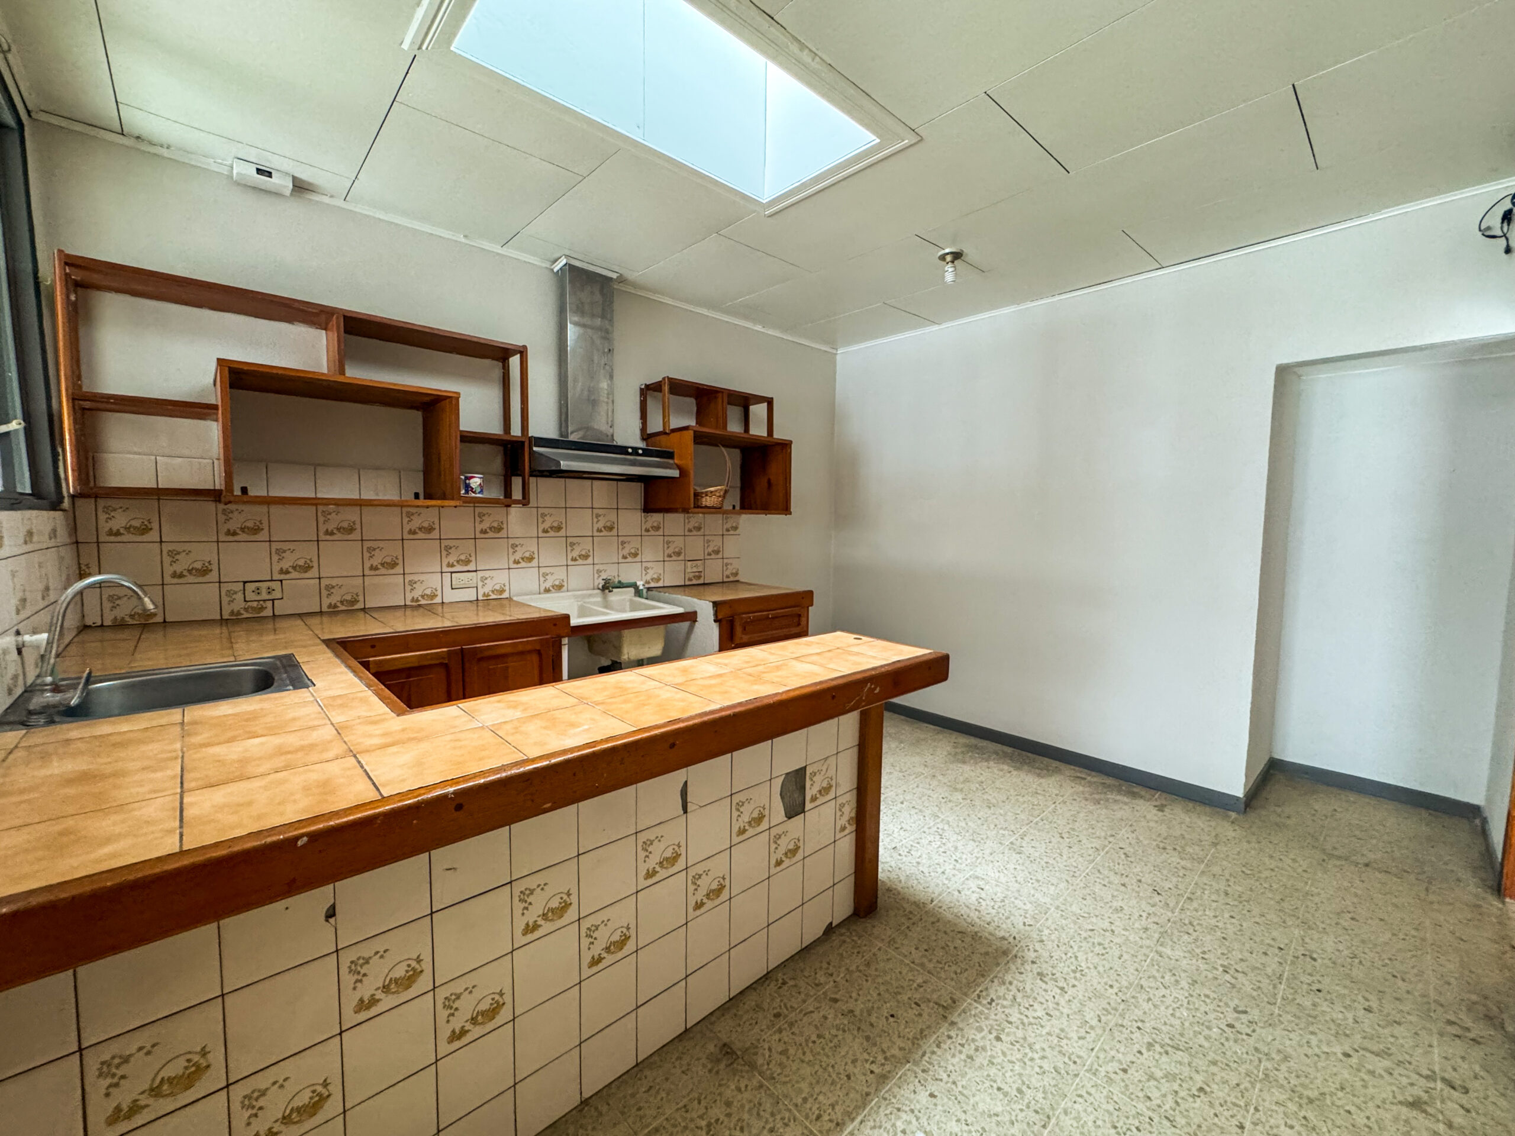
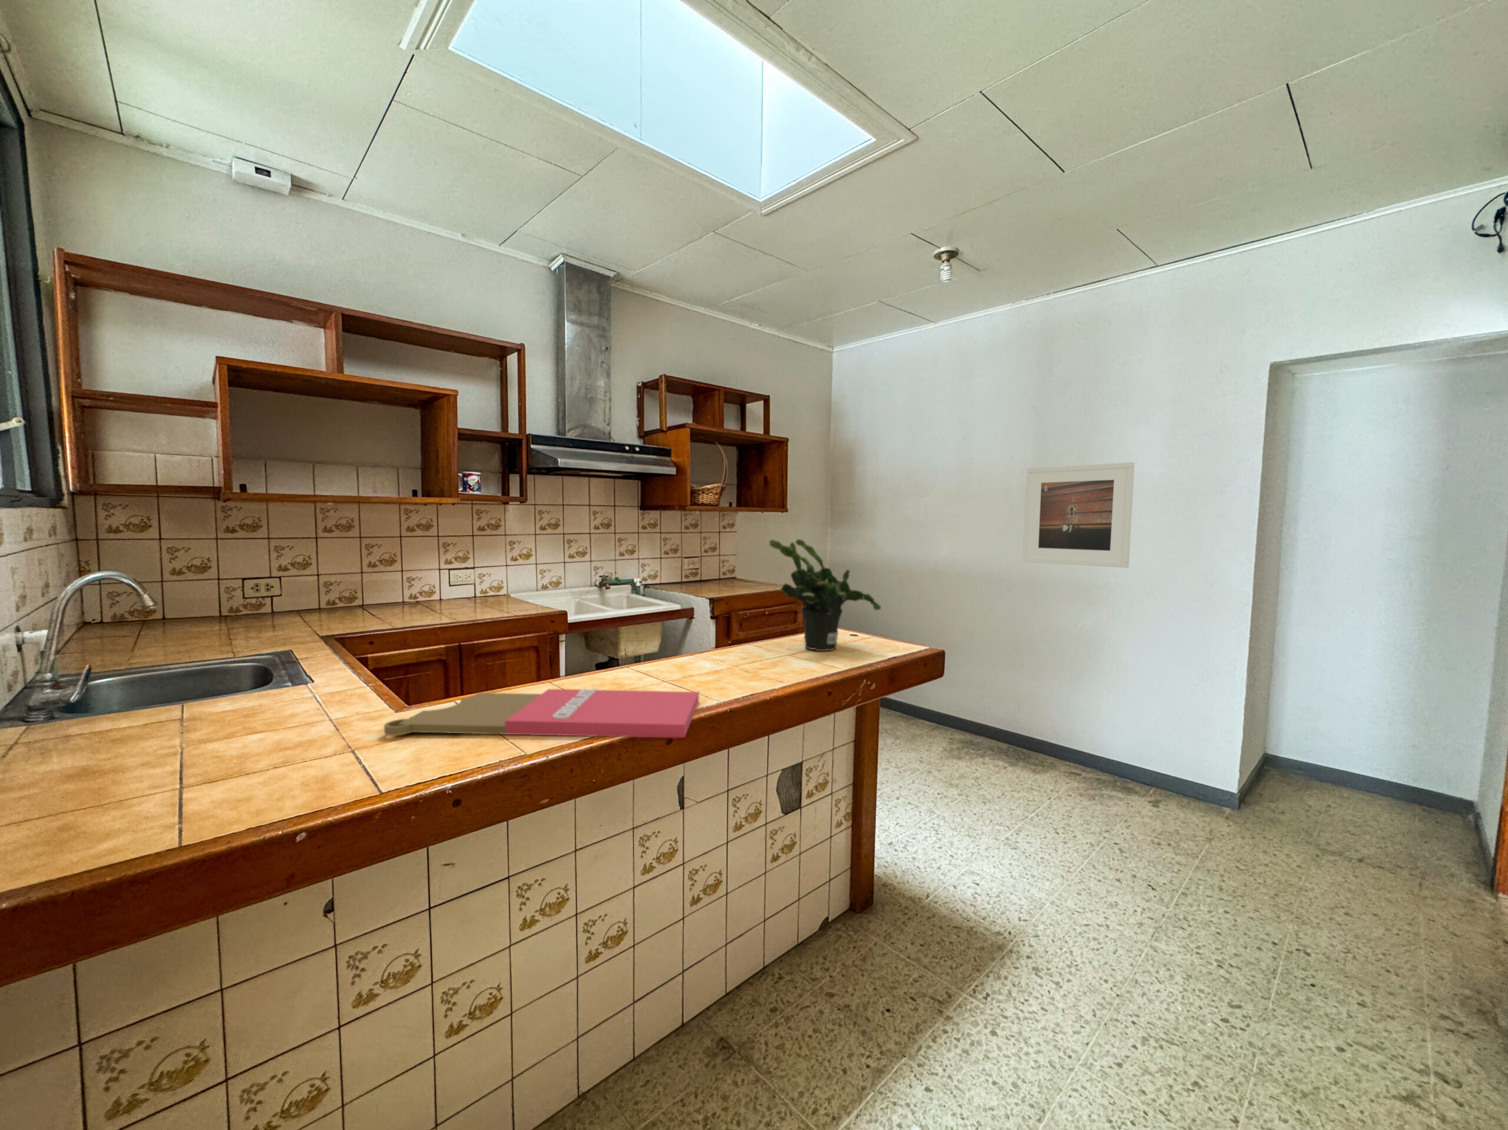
+ potted plant [768,539,882,652]
+ cutting board [384,688,699,738]
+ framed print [1022,462,1135,569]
